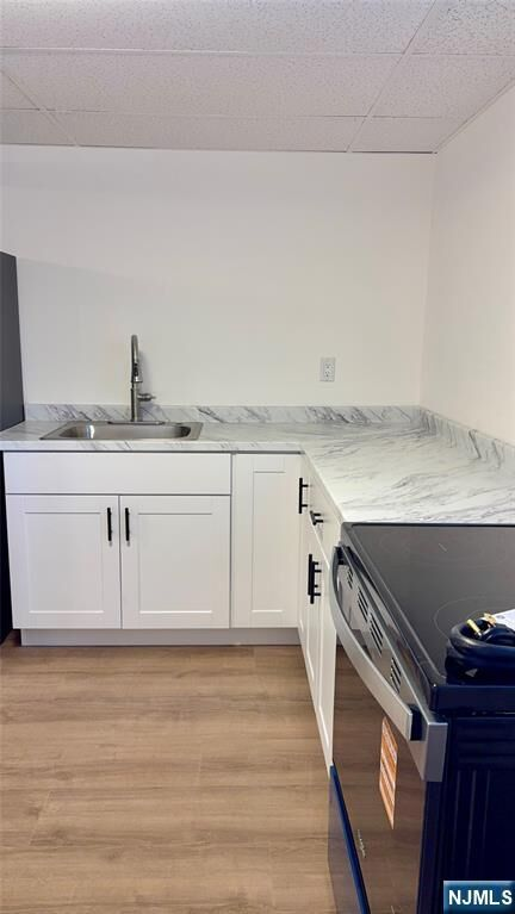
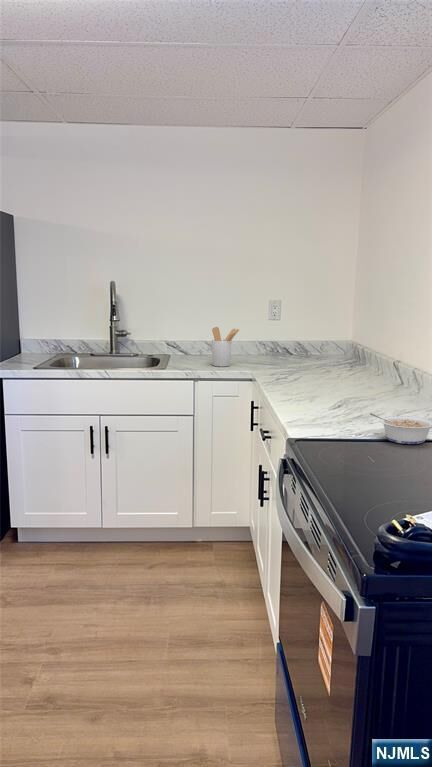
+ legume [369,412,432,445]
+ utensil holder [211,326,240,368]
